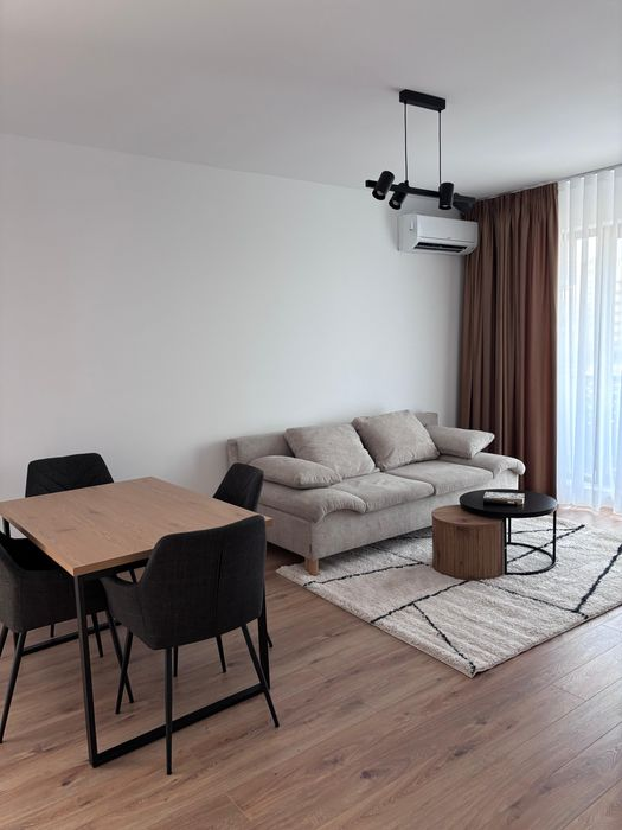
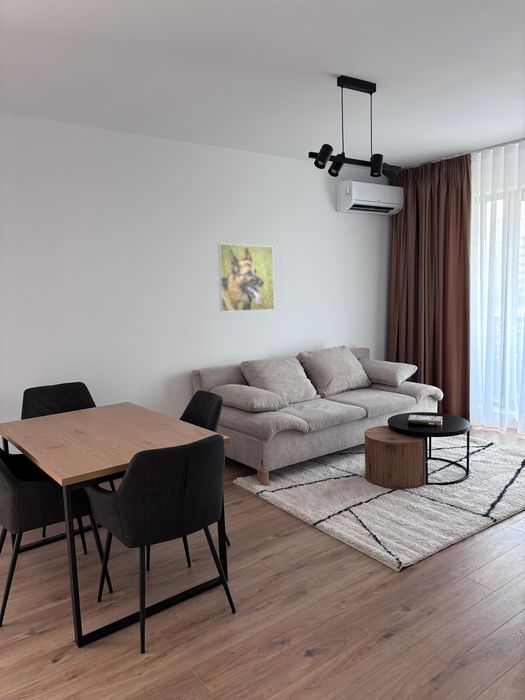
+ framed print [217,243,275,313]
